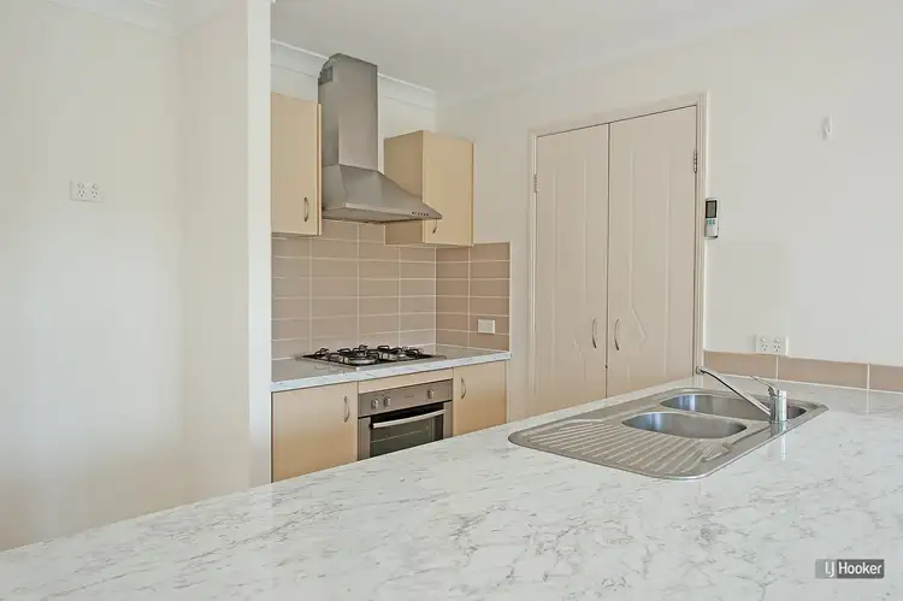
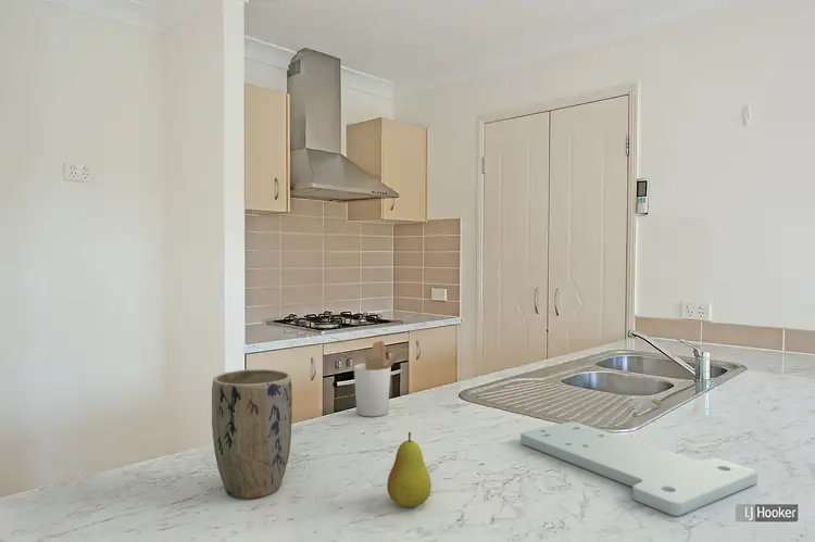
+ utensil holder [353,340,409,417]
+ plant pot [211,368,293,500]
+ cutting board [519,420,758,517]
+ fruit [386,431,432,508]
